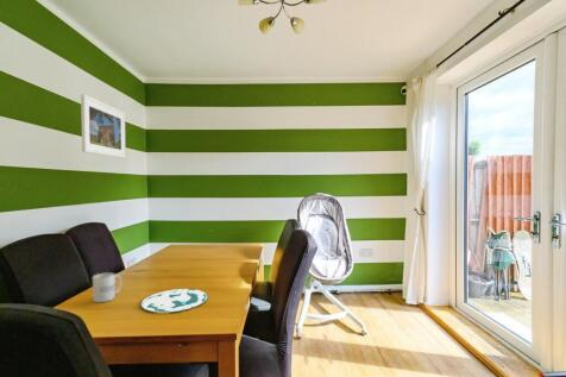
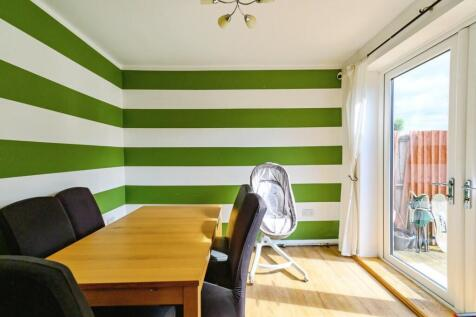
- mug [92,271,122,303]
- plate [139,288,209,314]
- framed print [80,93,127,159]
